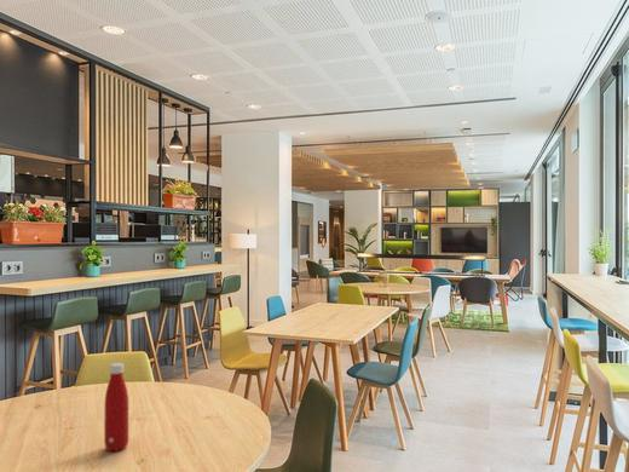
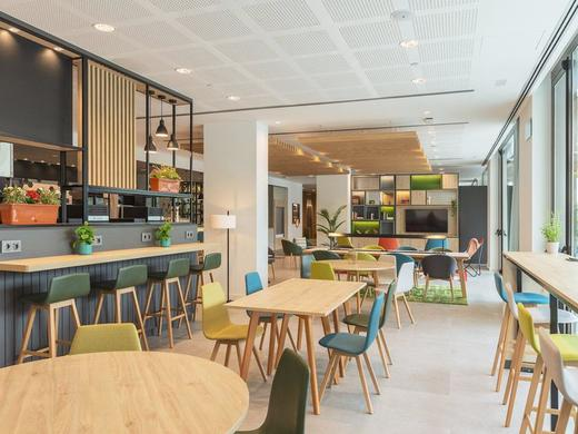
- bottle [103,362,129,453]
